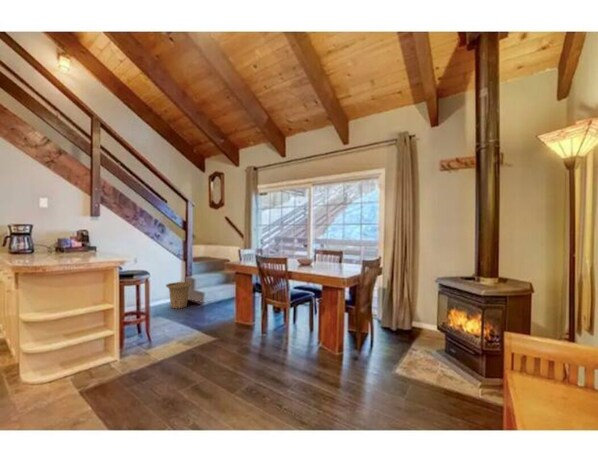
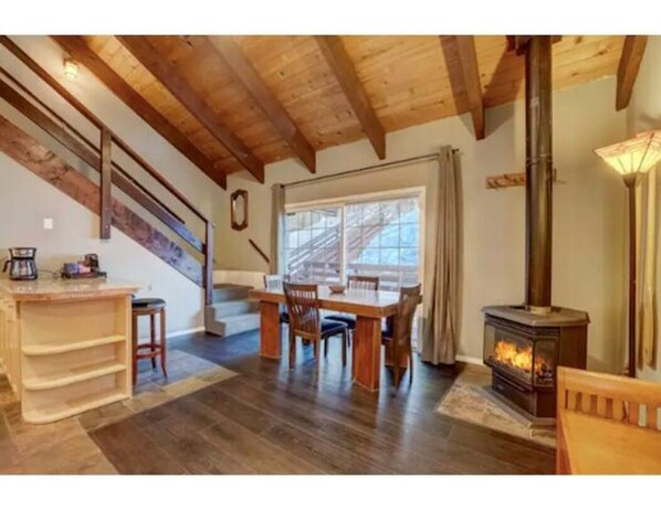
- basket [165,281,193,310]
